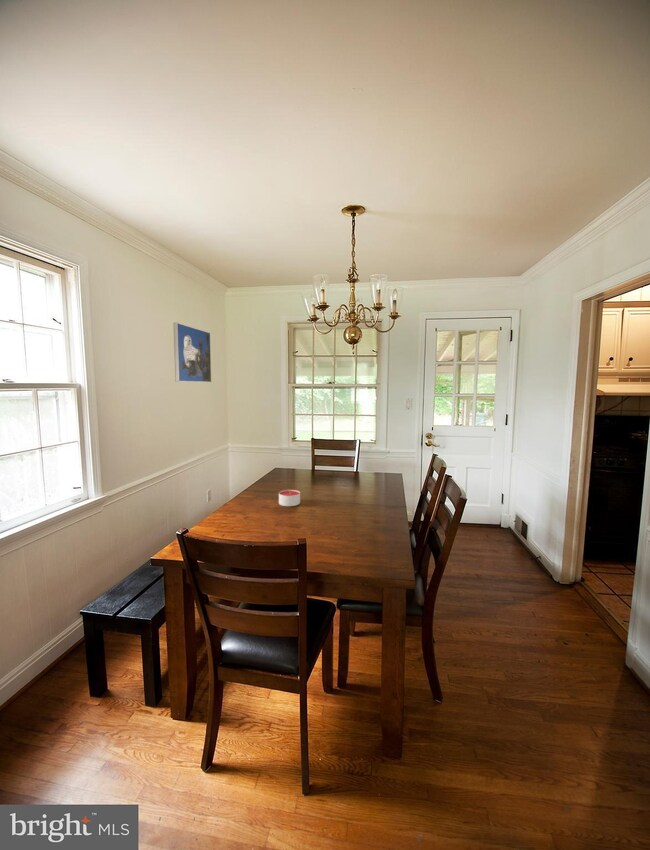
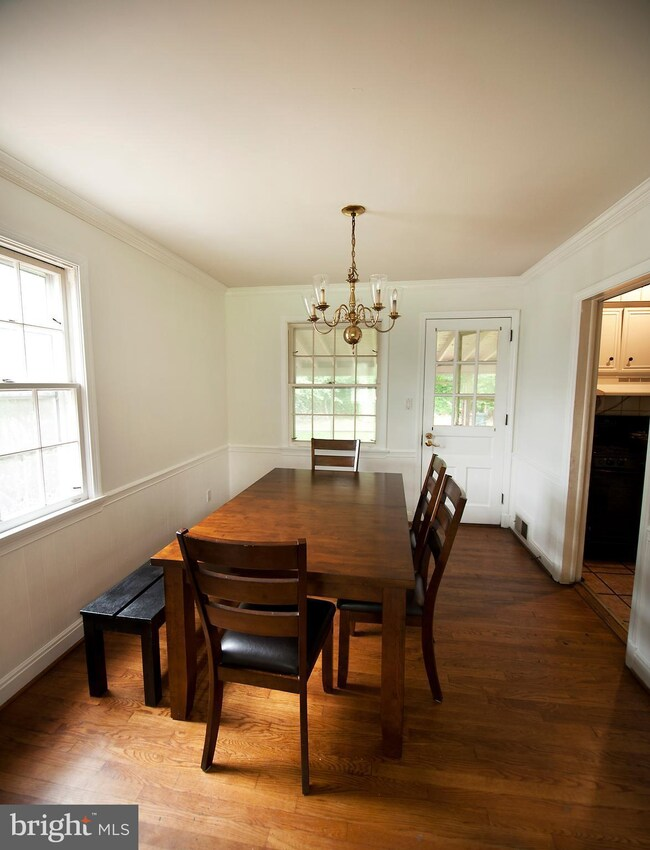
- candle [278,489,301,507]
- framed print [173,322,212,383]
